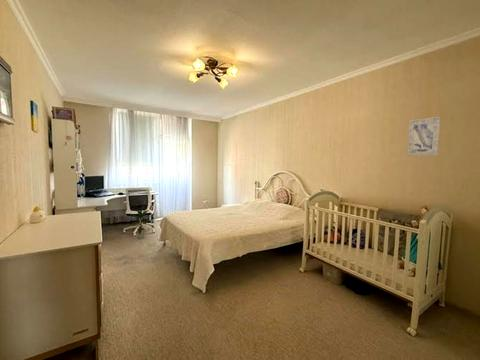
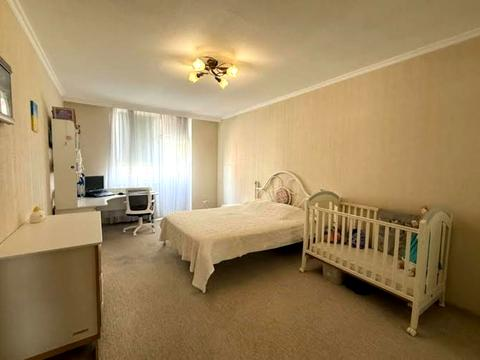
- wall art [406,116,442,157]
- indoor plant [128,204,153,240]
